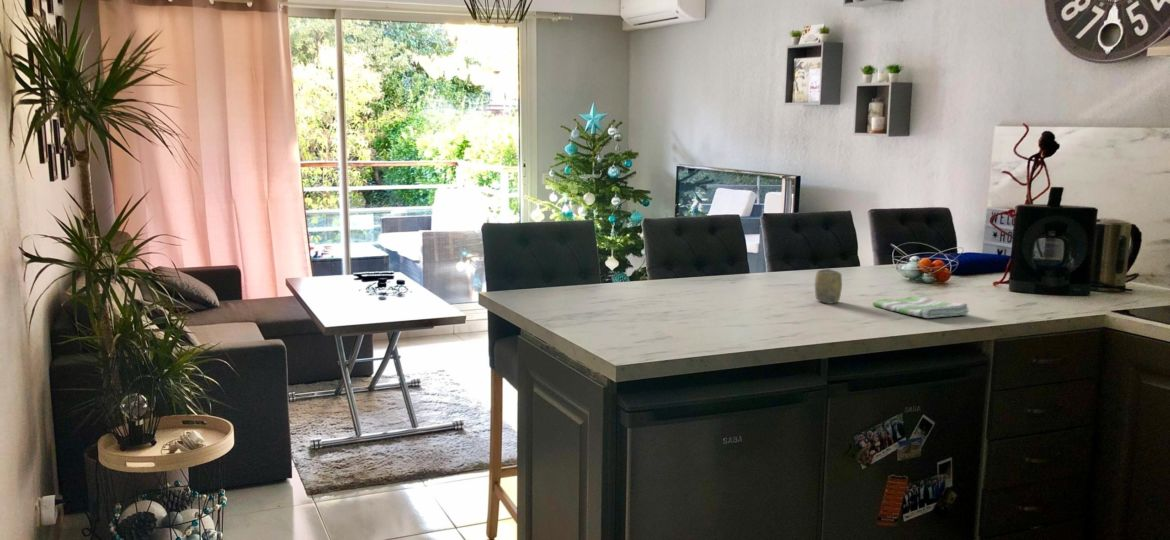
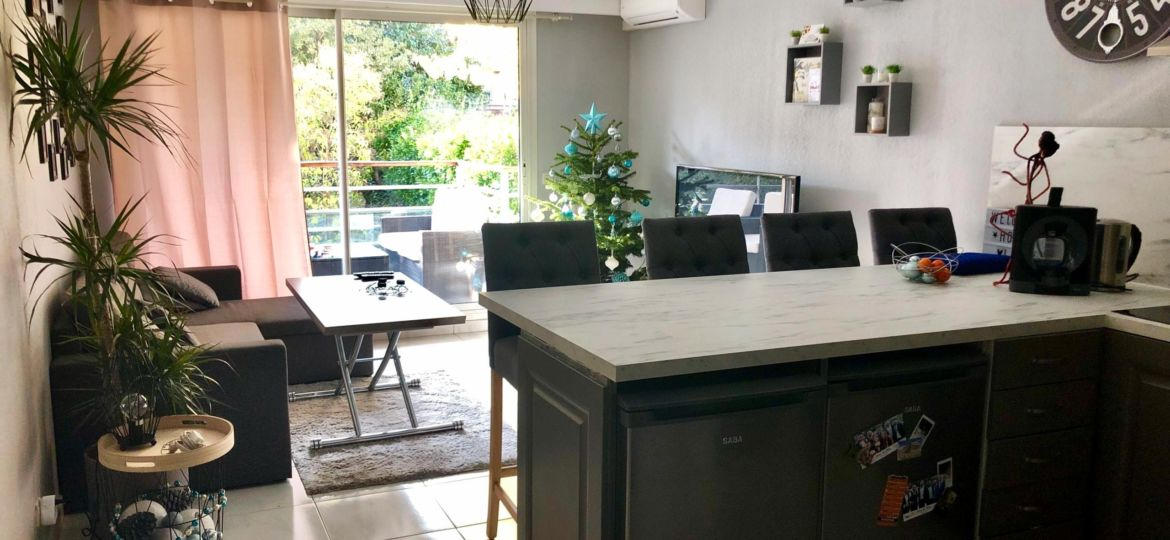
- dish towel [872,295,970,319]
- cup [814,268,843,305]
